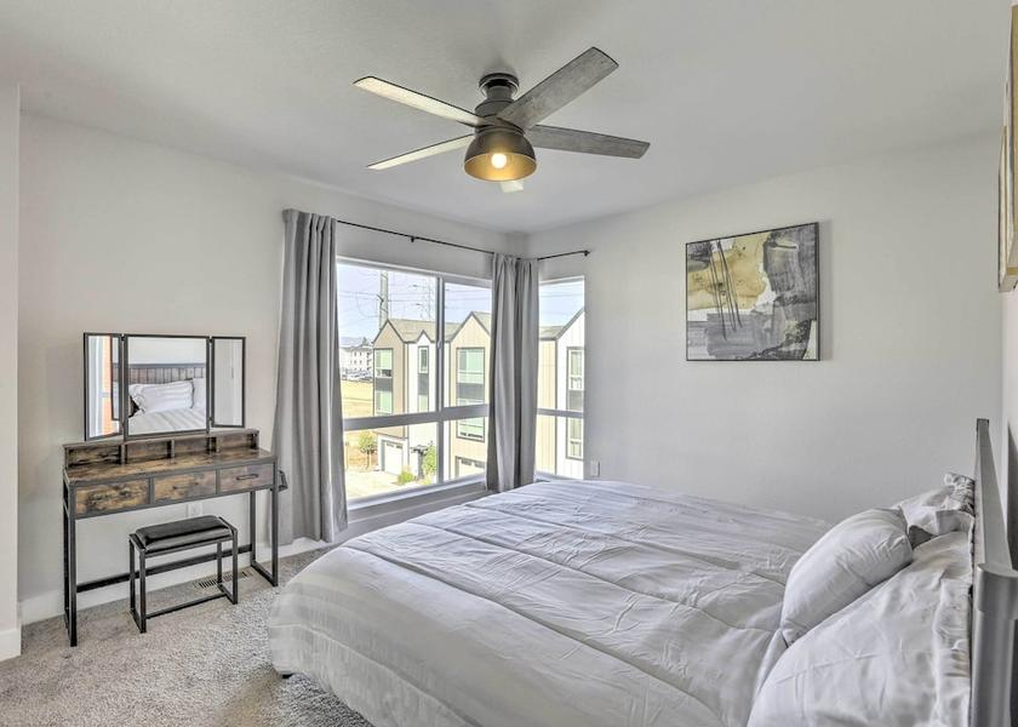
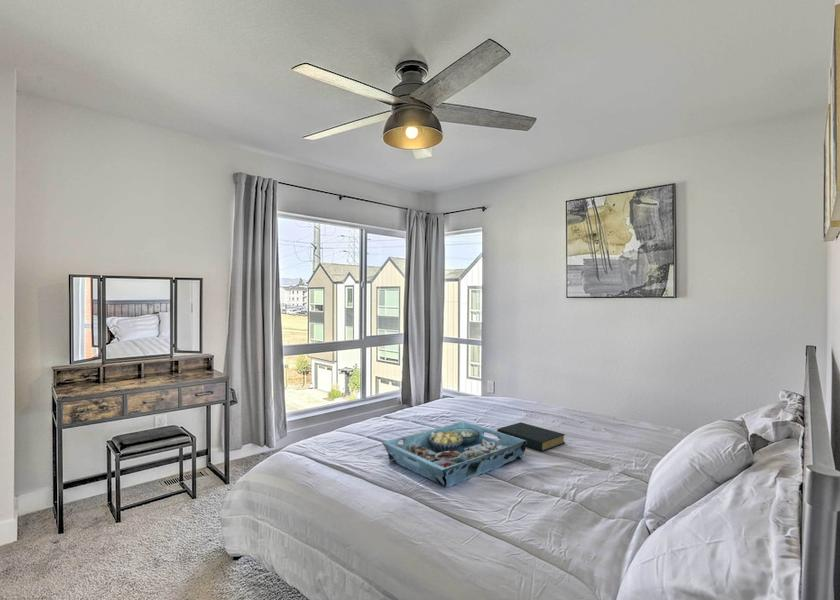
+ hardback book [496,421,566,452]
+ serving tray [381,420,527,488]
